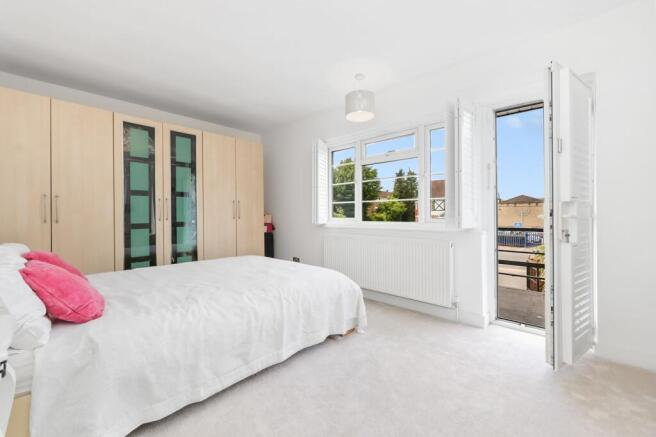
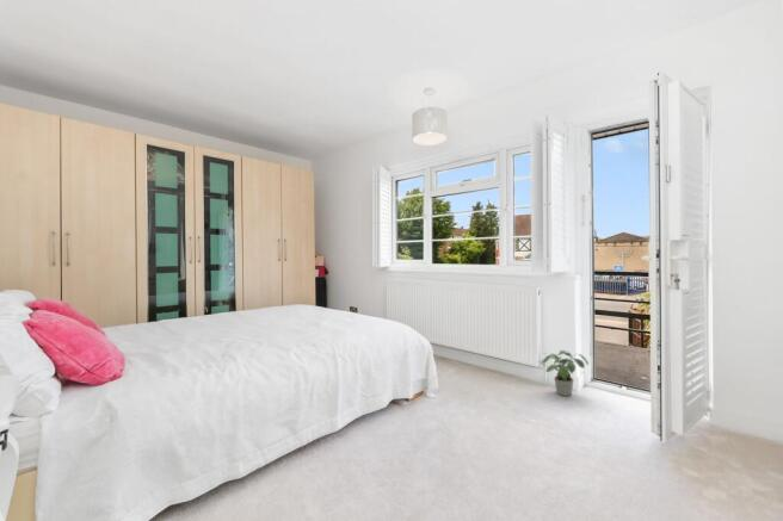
+ potted plant [542,349,590,397]
